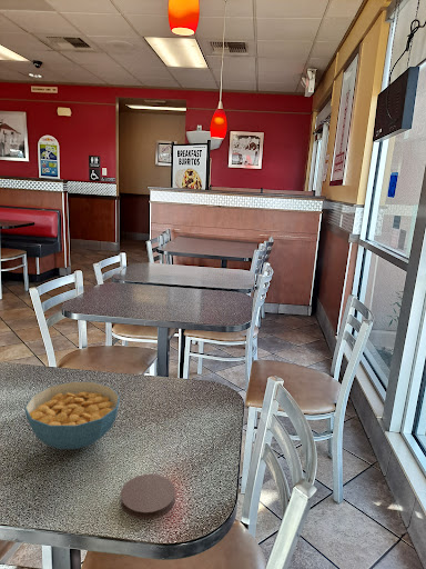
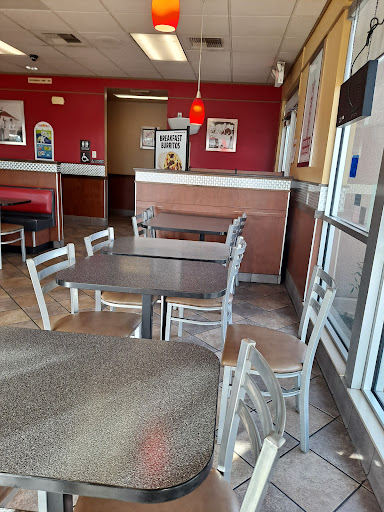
- cereal bowl [23,380,121,450]
- coaster [120,473,176,520]
